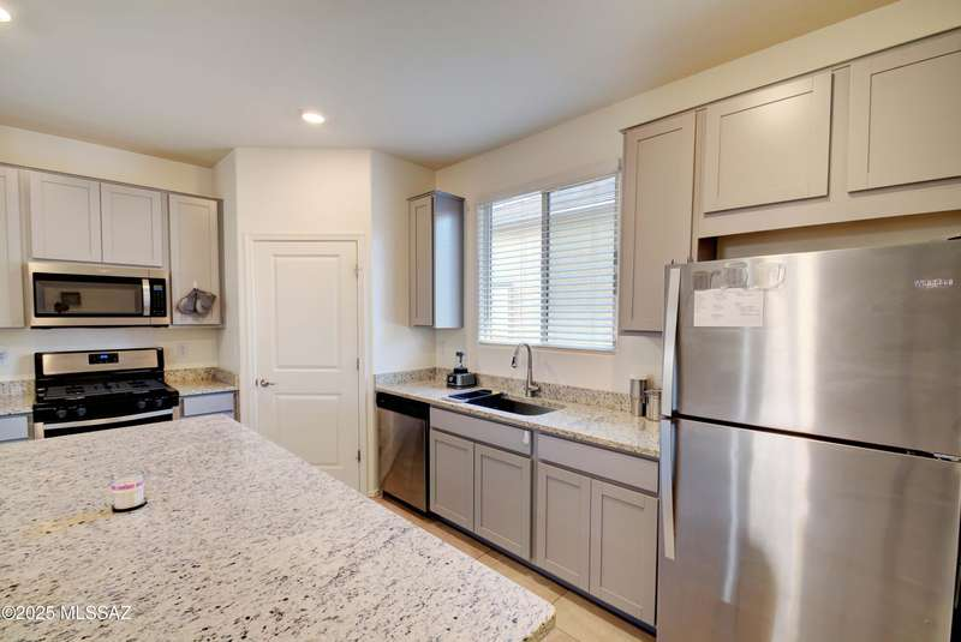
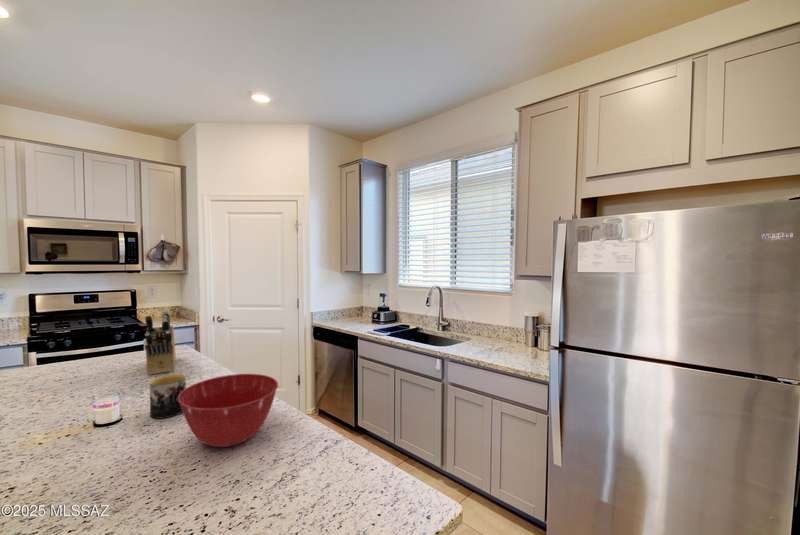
+ mug [149,373,187,420]
+ mixing bowl [178,373,279,448]
+ knife block [144,310,177,376]
